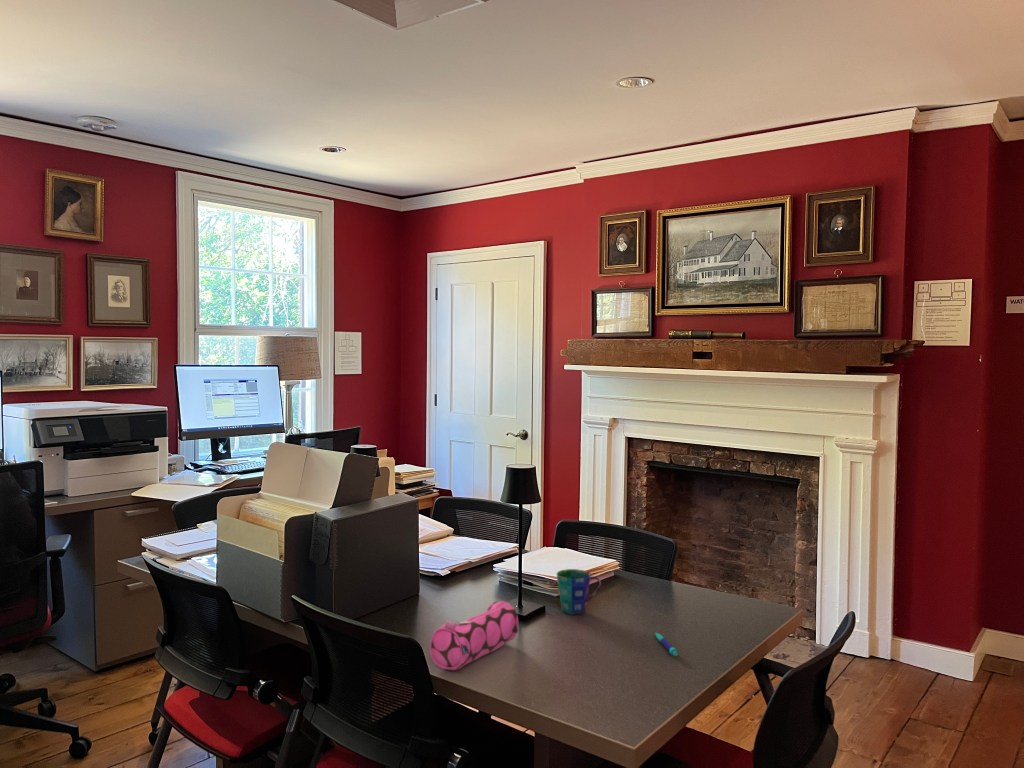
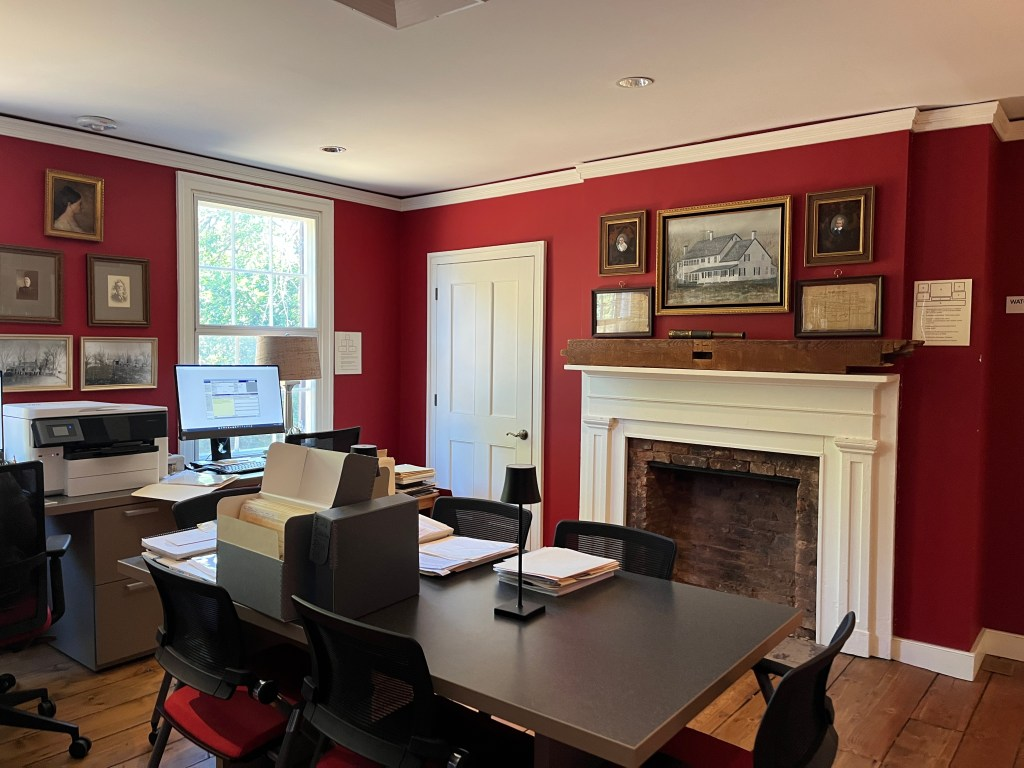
- pencil case [429,600,519,671]
- pen [654,632,679,657]
- cup [556,568,602,616]
